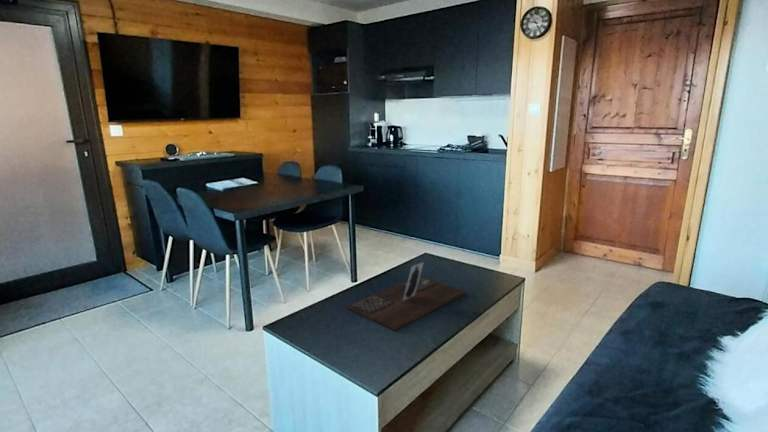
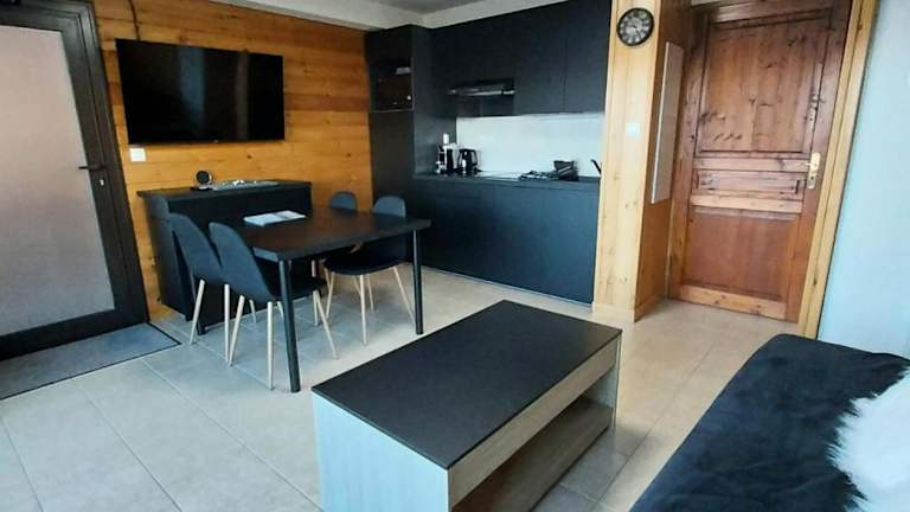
- decorative tray [346,261,467,332]
